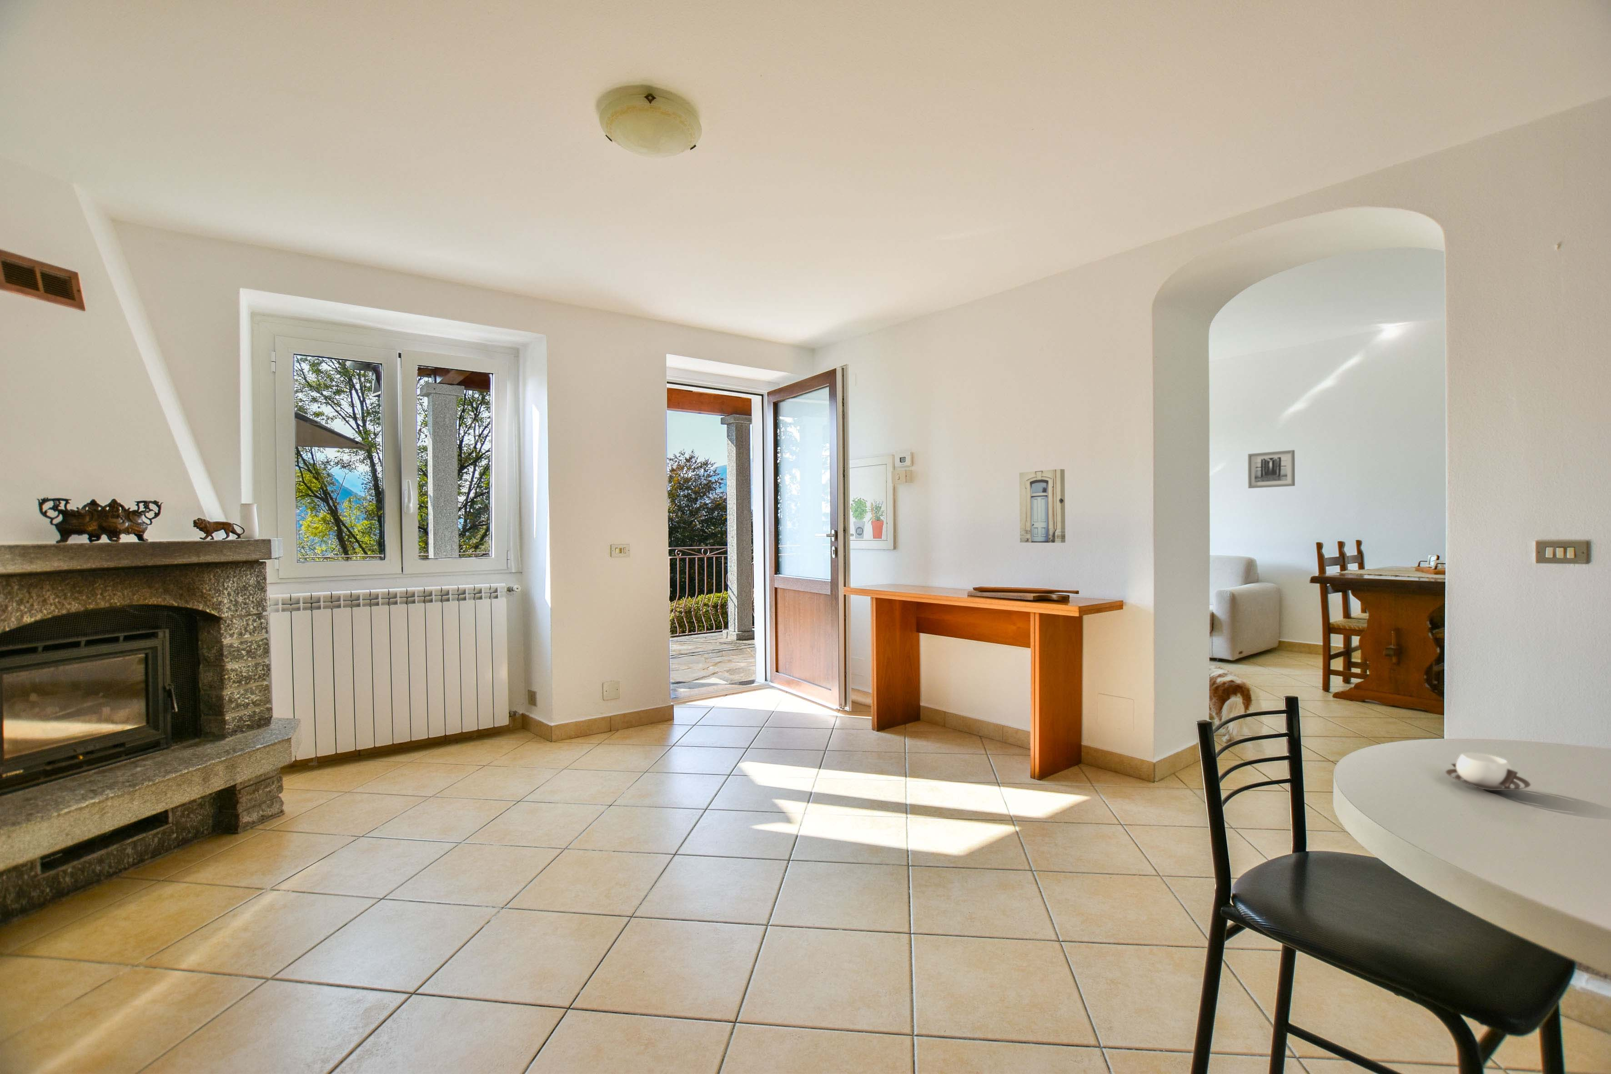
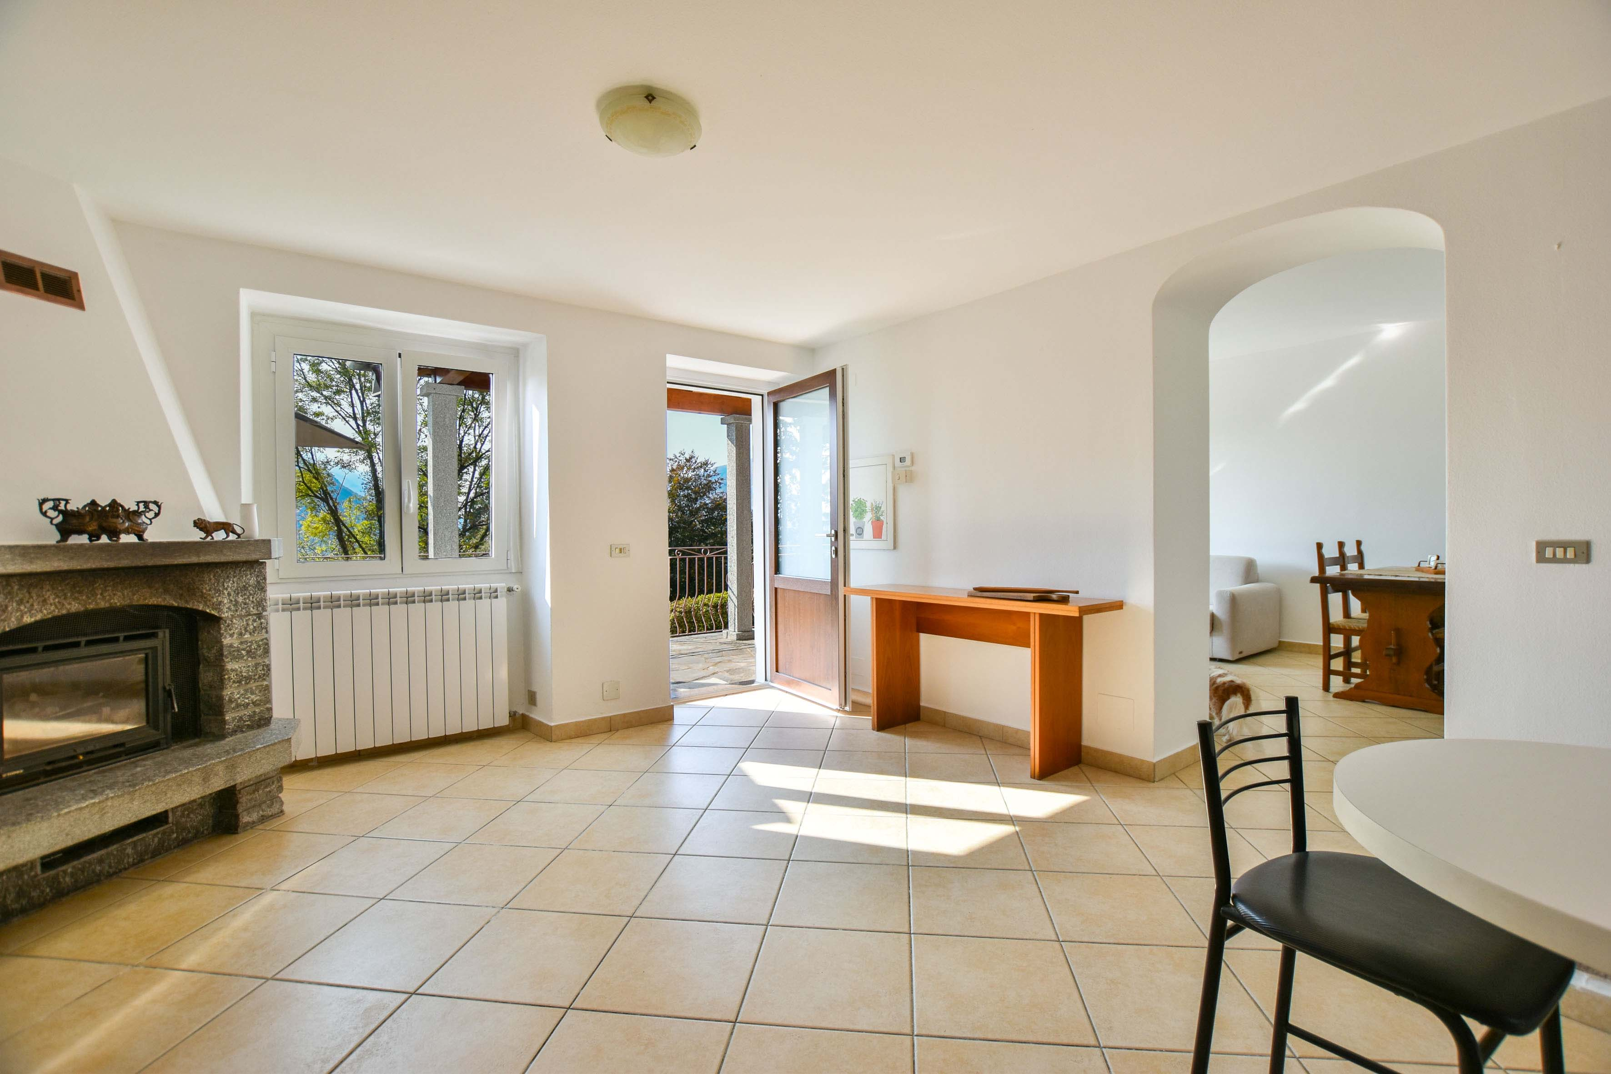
- wall art [1248,449,1296,489]
- cup [1446,753,1531,791]
- wall art [1019,469,1066,543]
